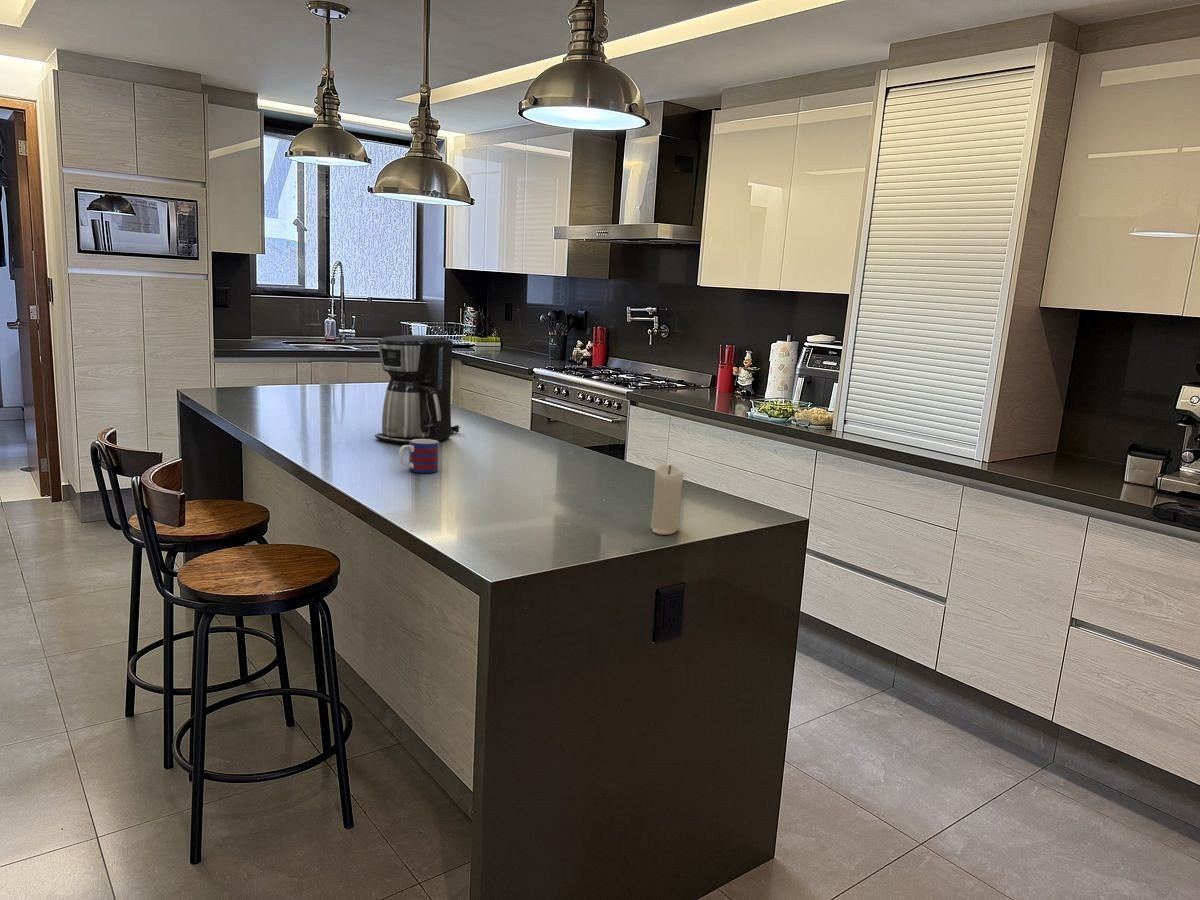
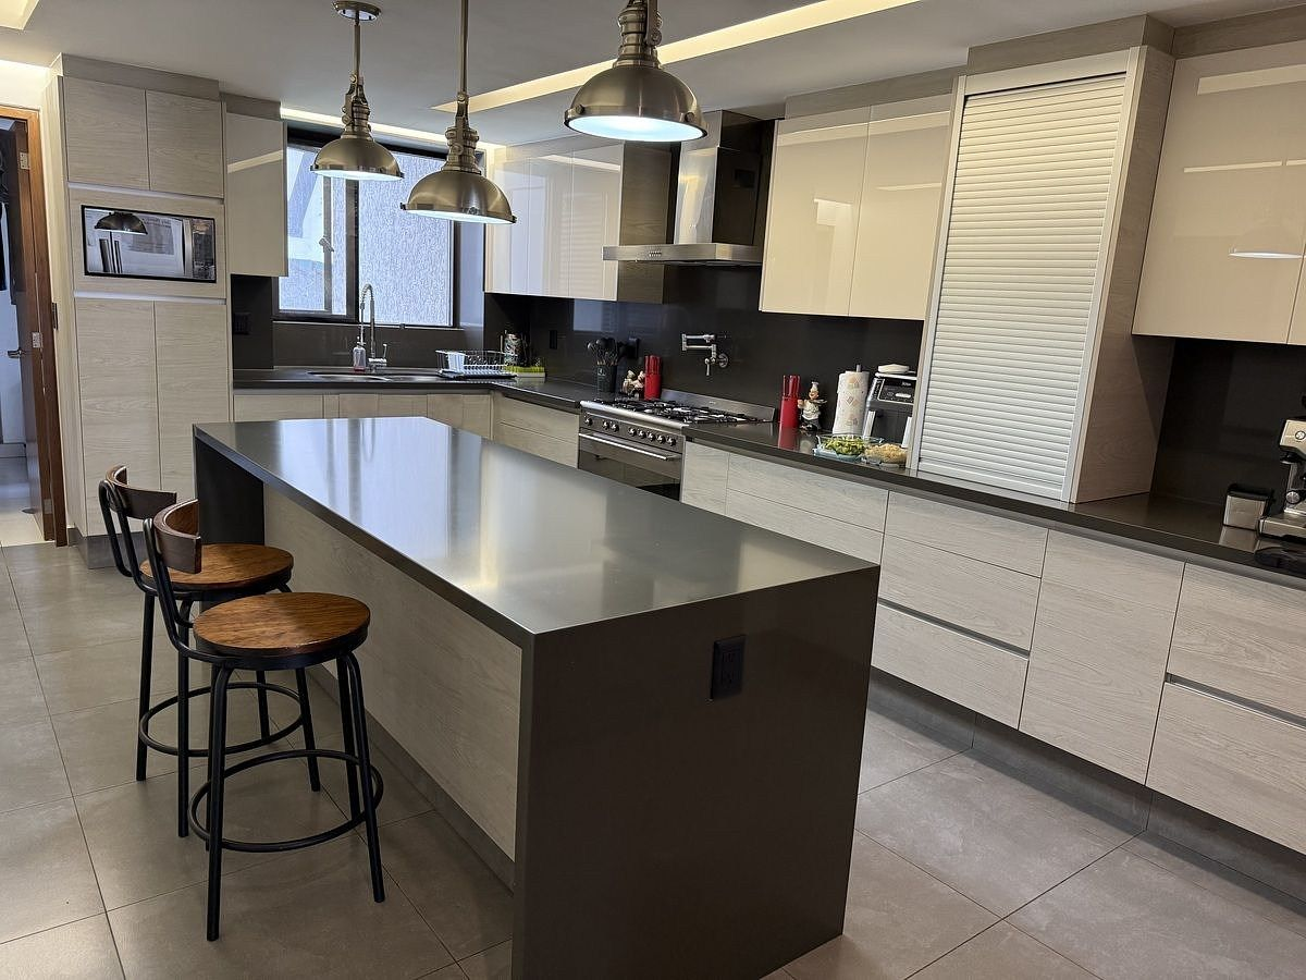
- coffee maker [374,334,462,445]
- mug [398,439,440,474]
- candle [650,463,685,535]
